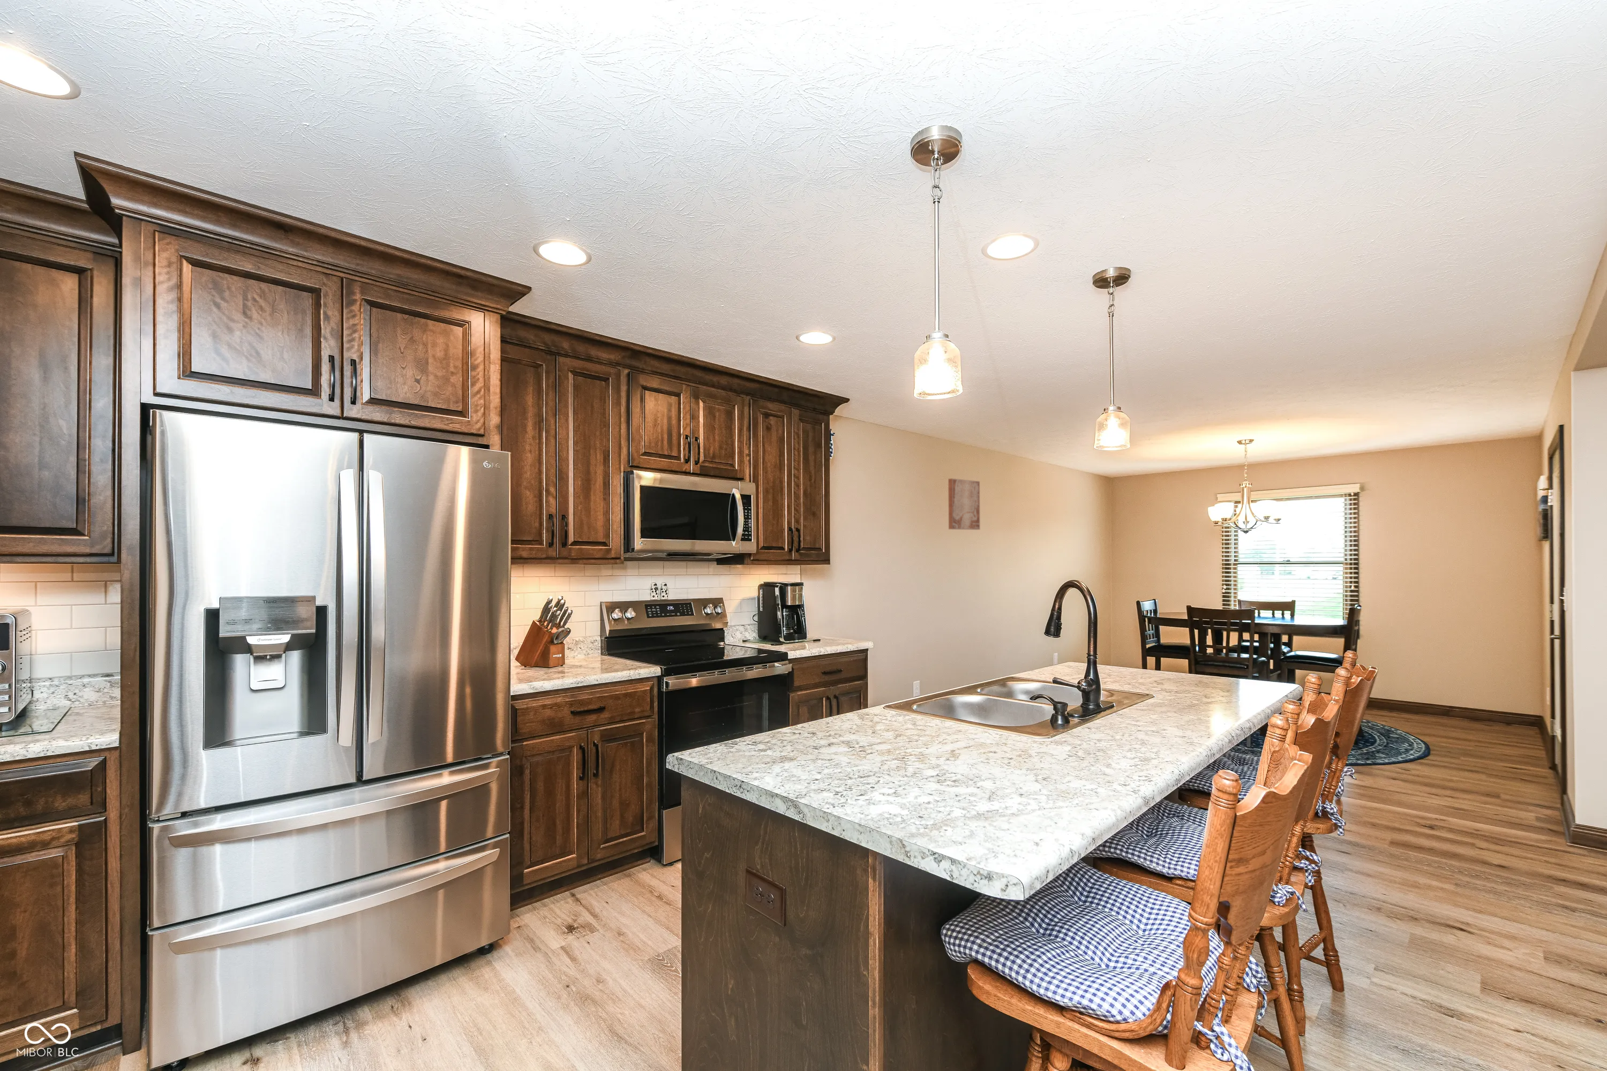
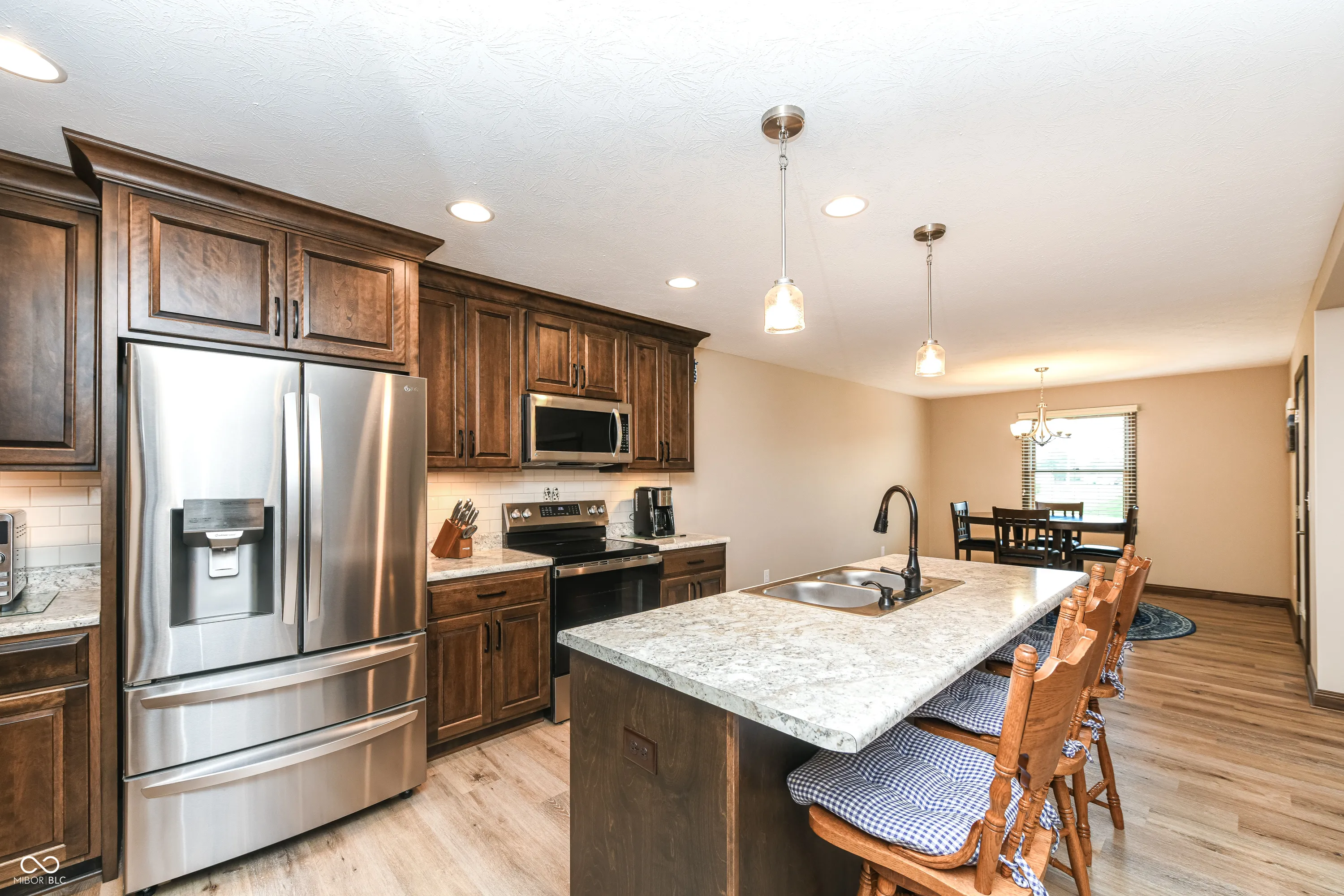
- wall art [948,478,980,531]
